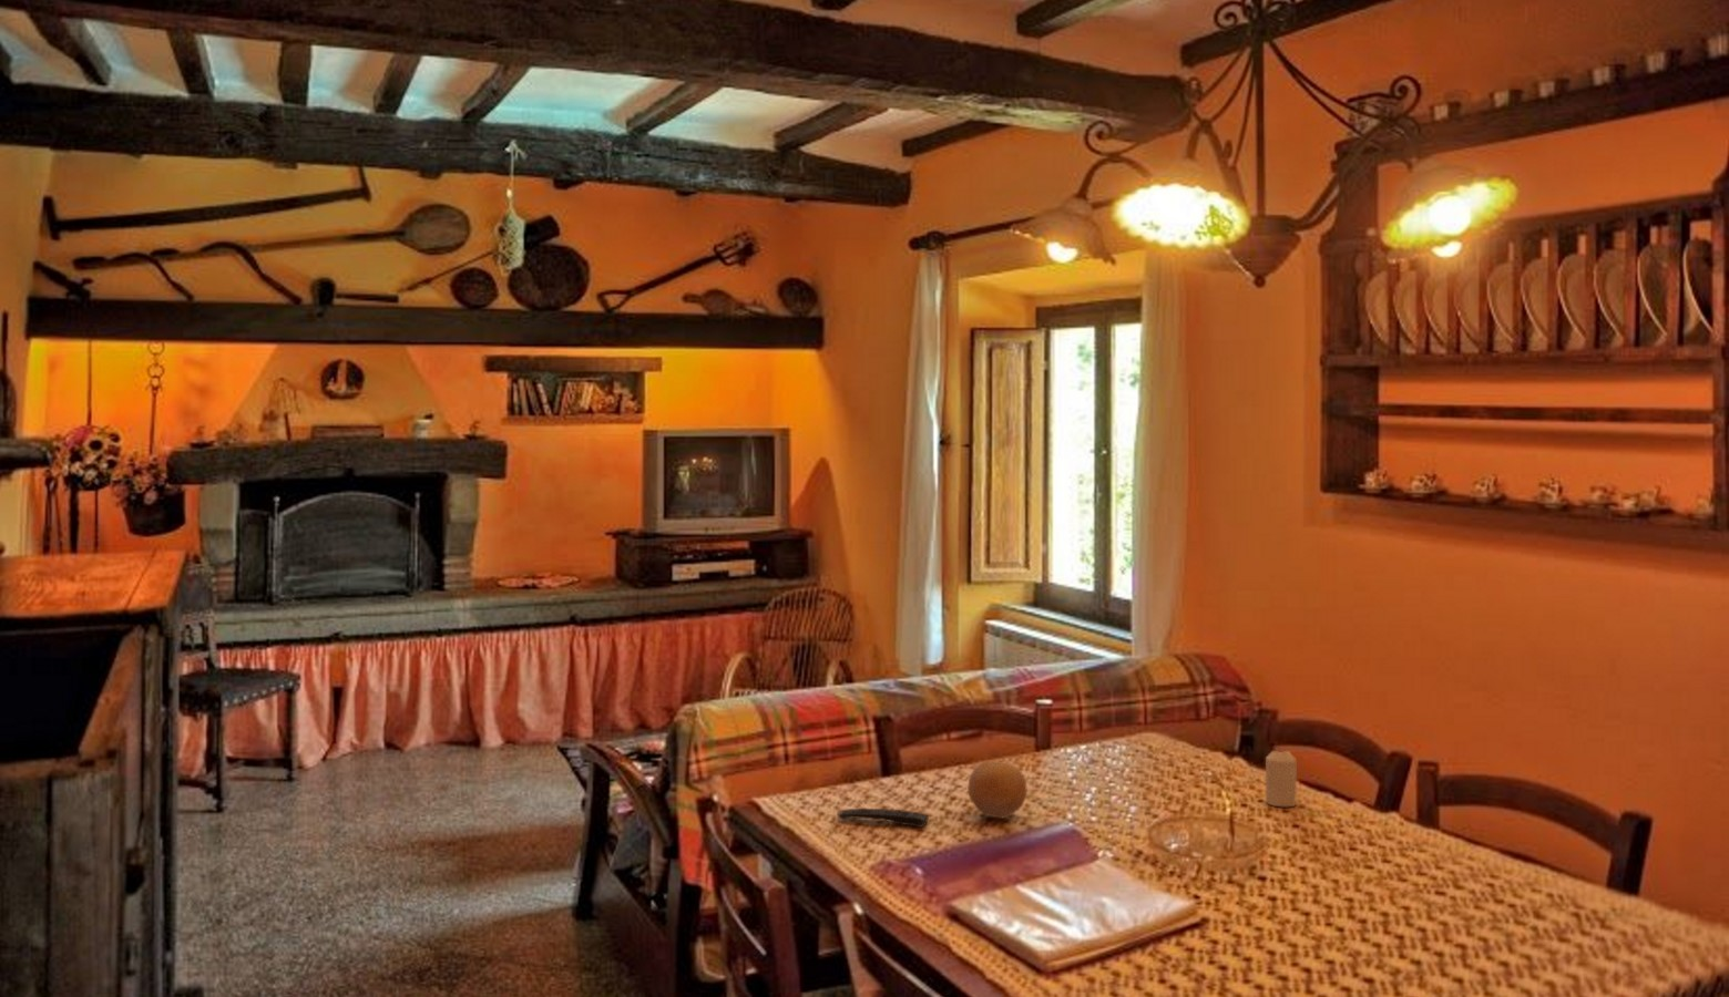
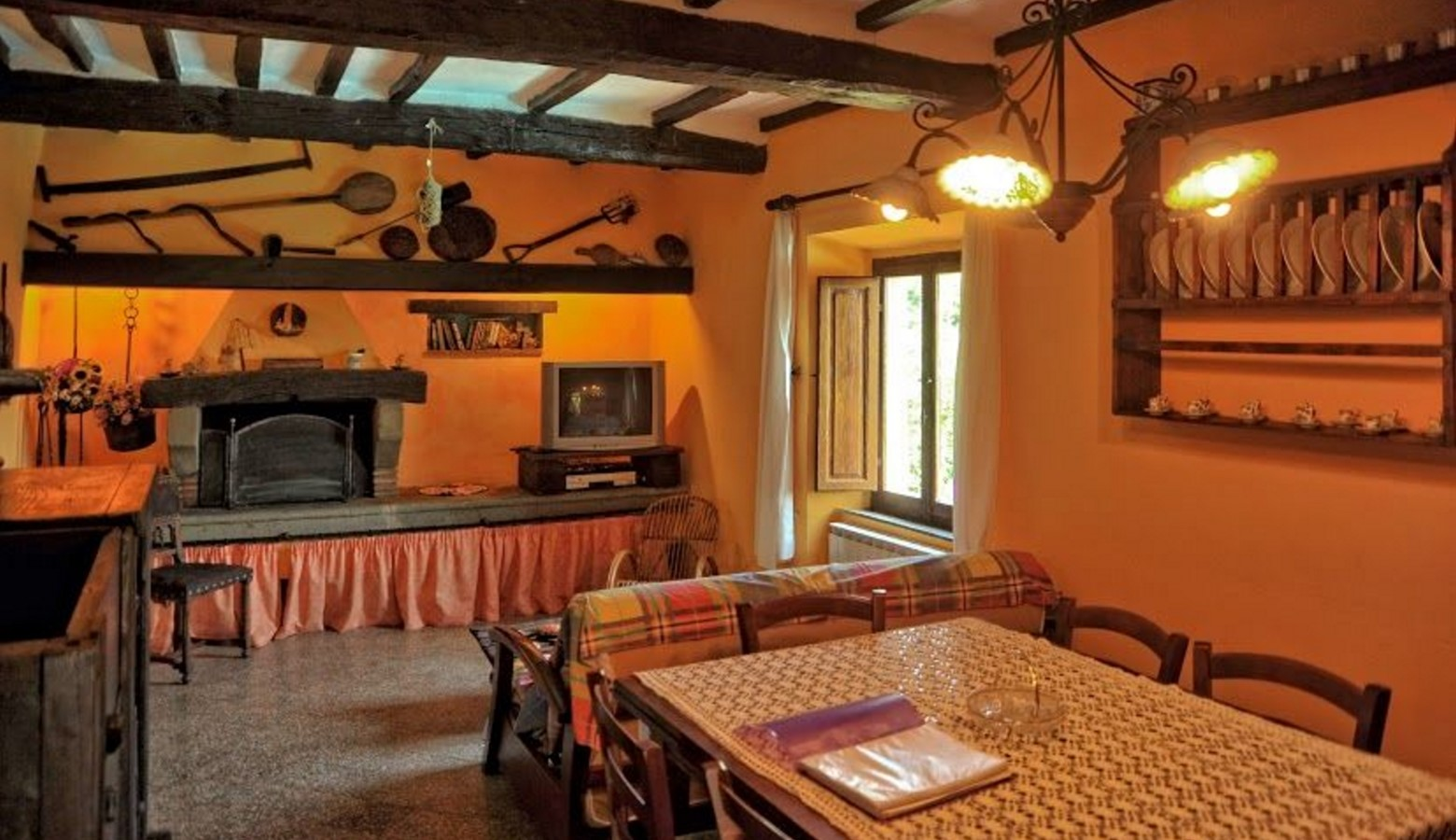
- remote control [836,807,930,828]
- candle [1265,750,1298,807]
- fruit [967,760,1027,820]
